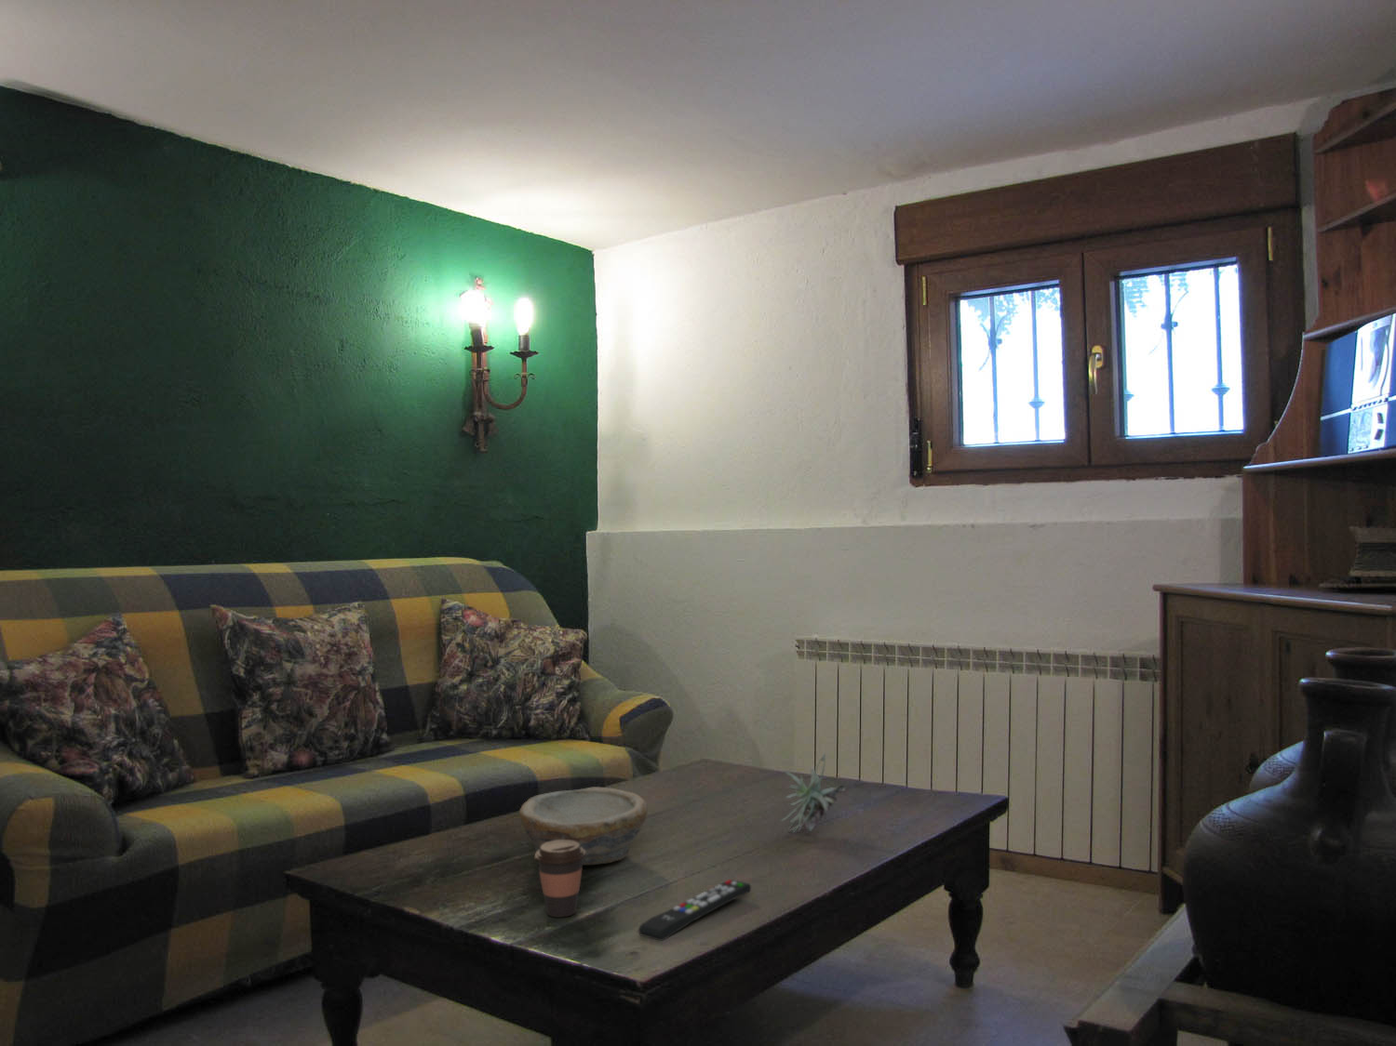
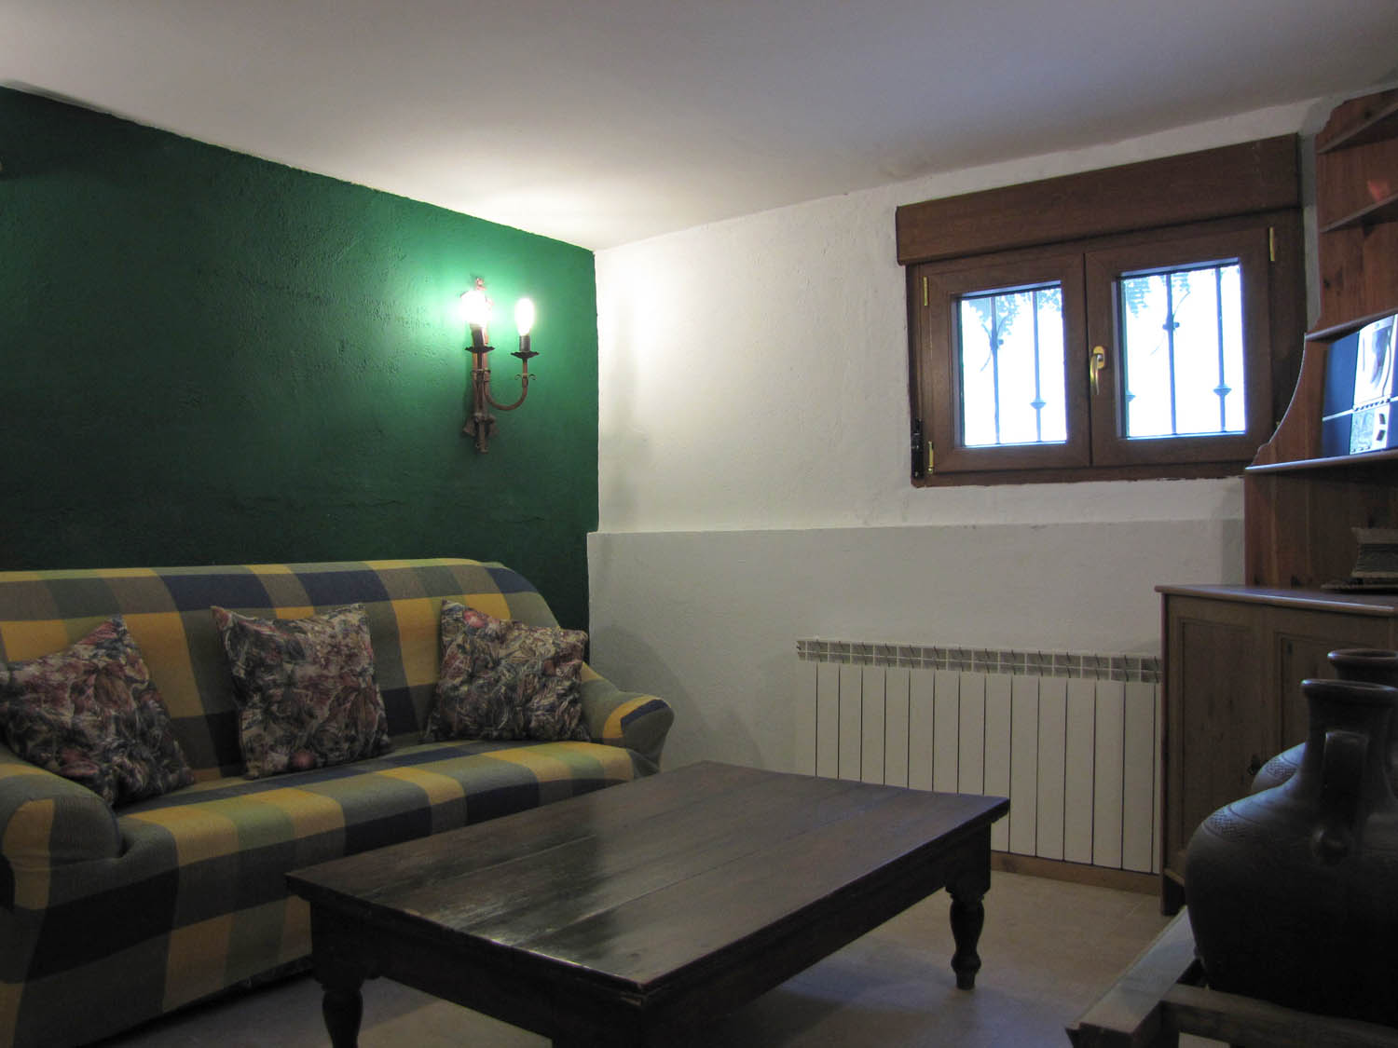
- coffee cup [533,841,586,919]
- remote control [638,879,752,942]
- succulent plant [780,753,846,834]
- bowl [519,786,649,866]
